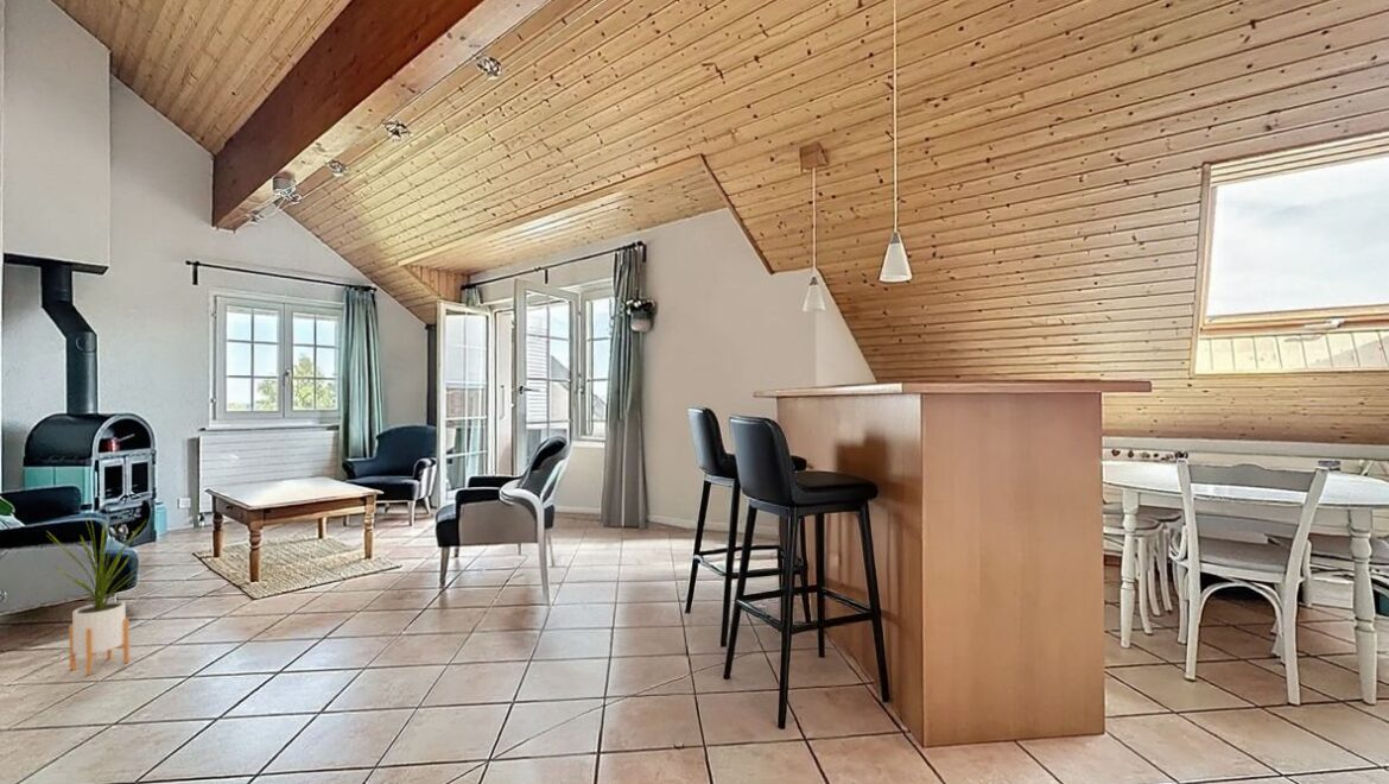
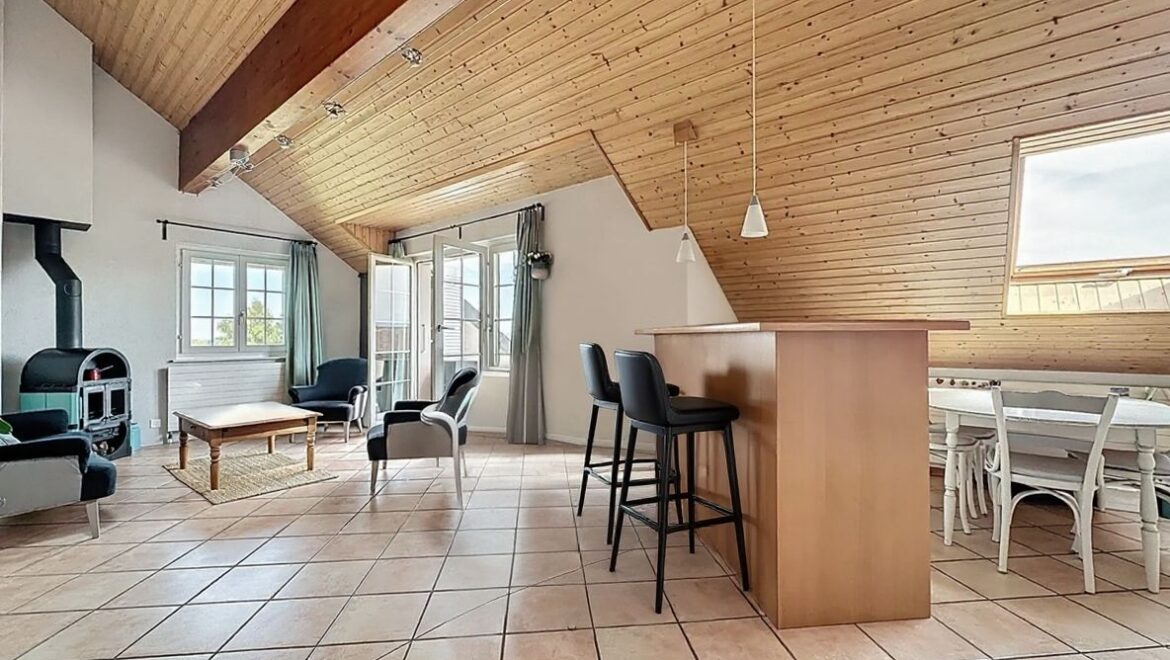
- house plant [43,508,154,677]
